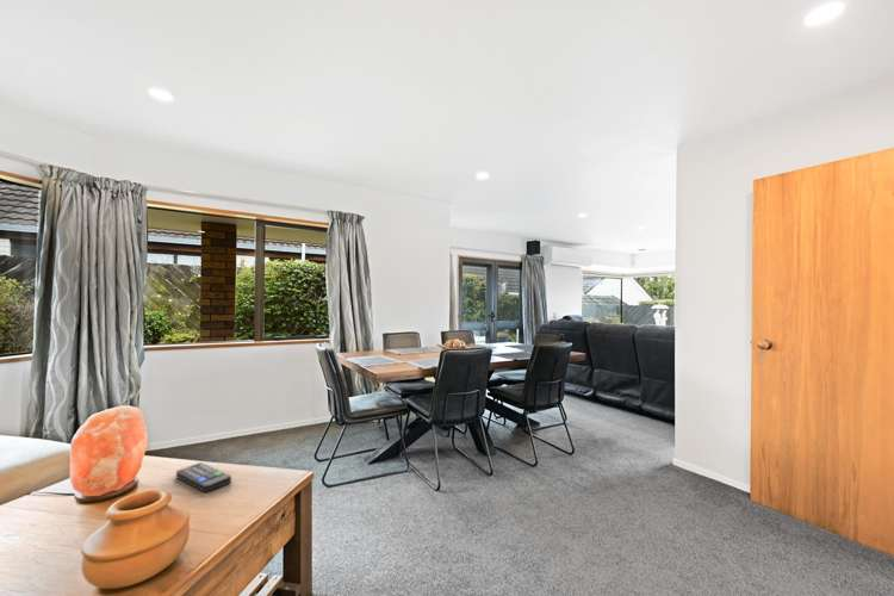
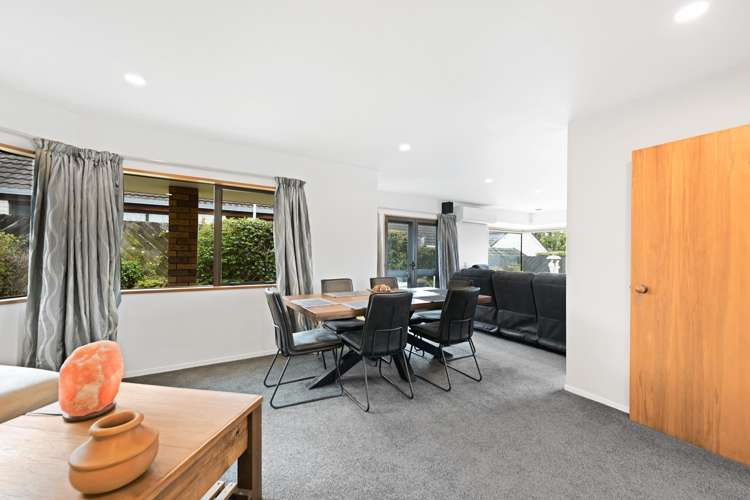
- remote control [175,461,232,493]
